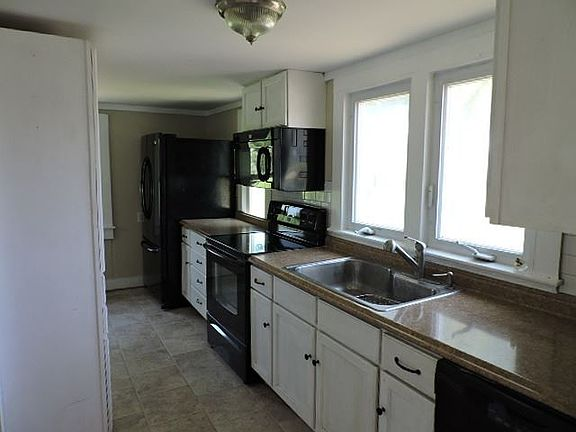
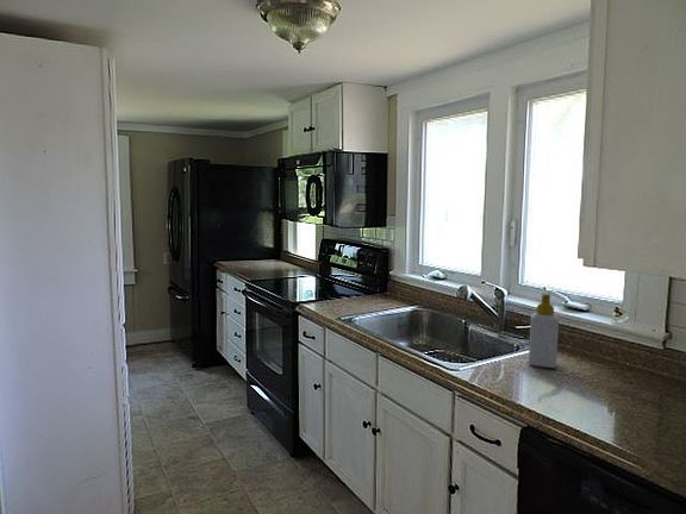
+ soap bottle [528,293,560,369]
